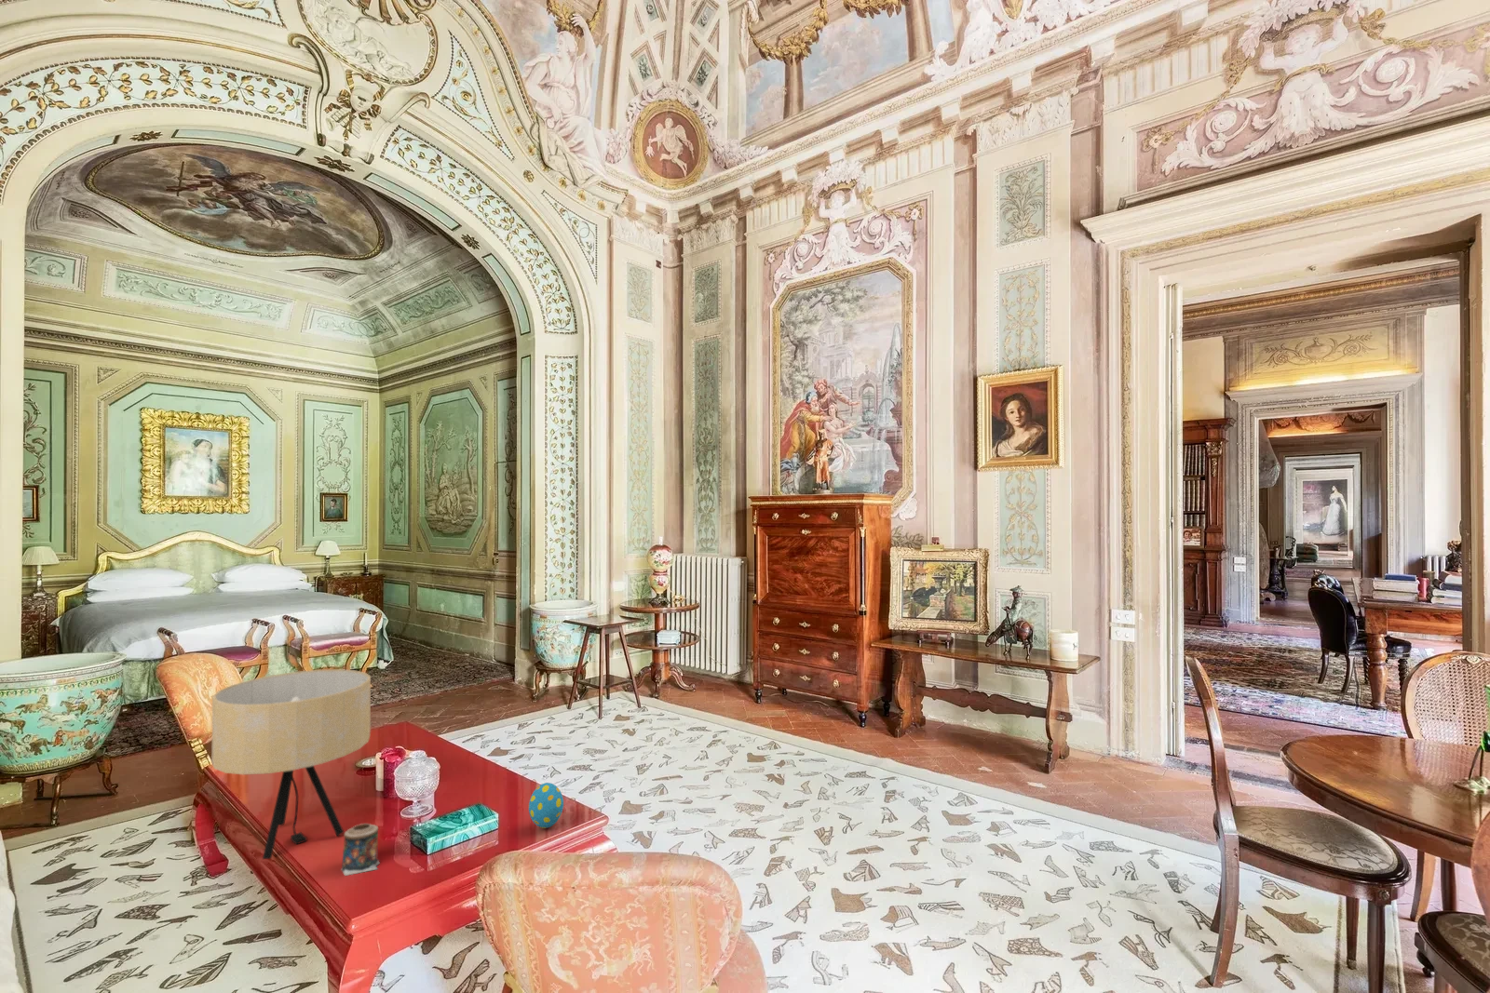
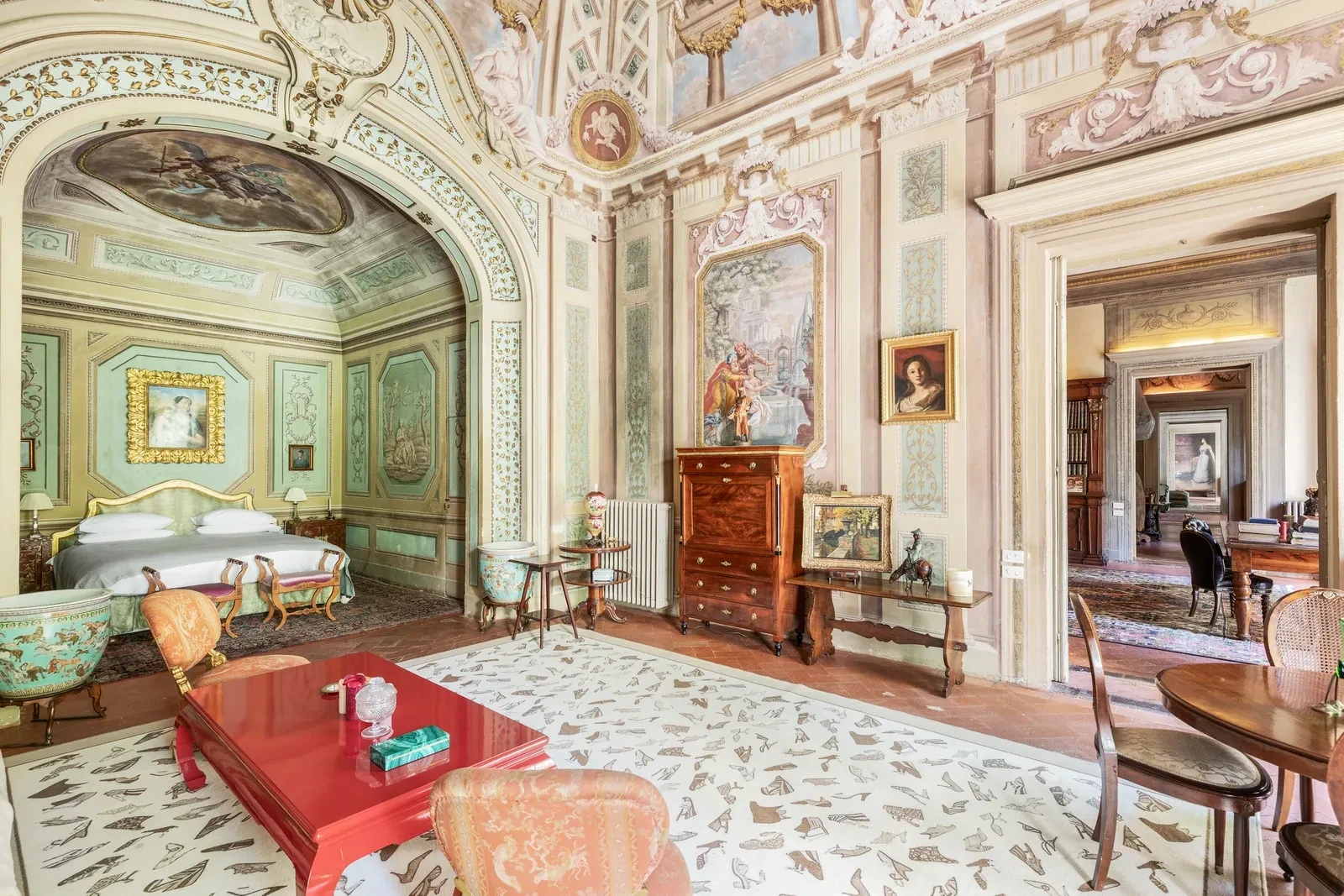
- table lamp [211,668,371,860]
- candle [340,822,380,877]
- decorative egg [528,781,564,829]
